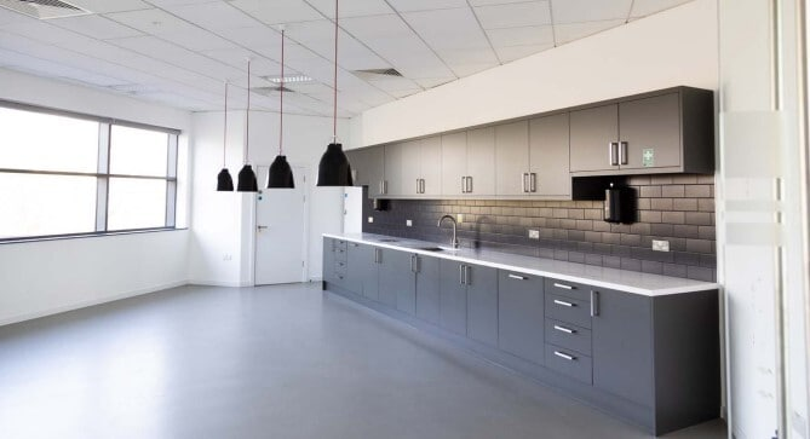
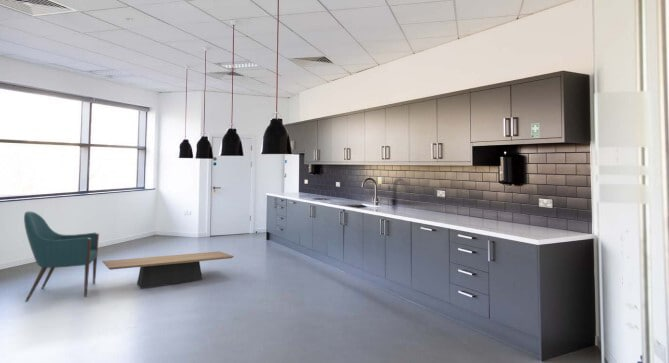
+ chair [23,211,100,303]
+ coffee table [101,250,235,289]
